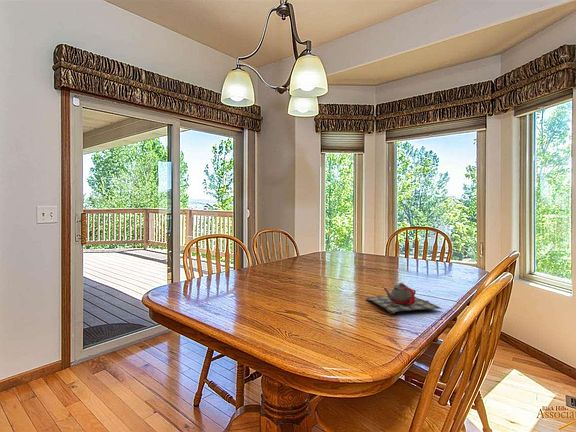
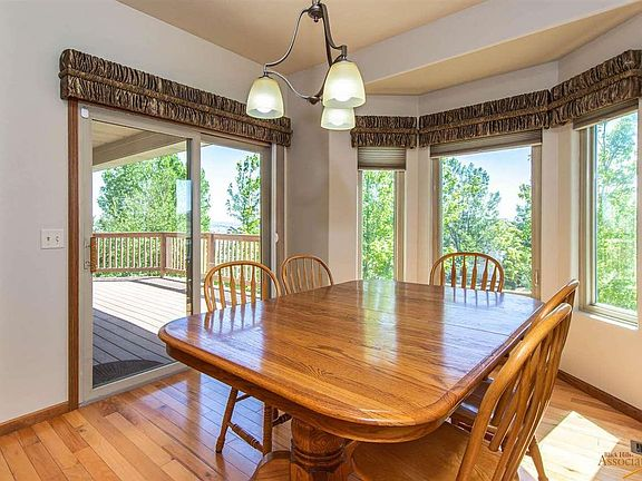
- teapot [365,282,443,315]
